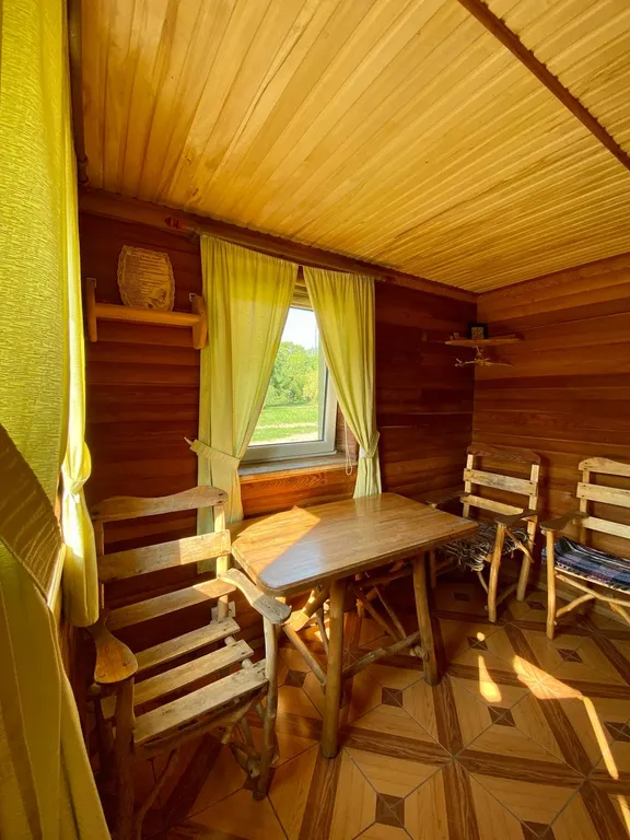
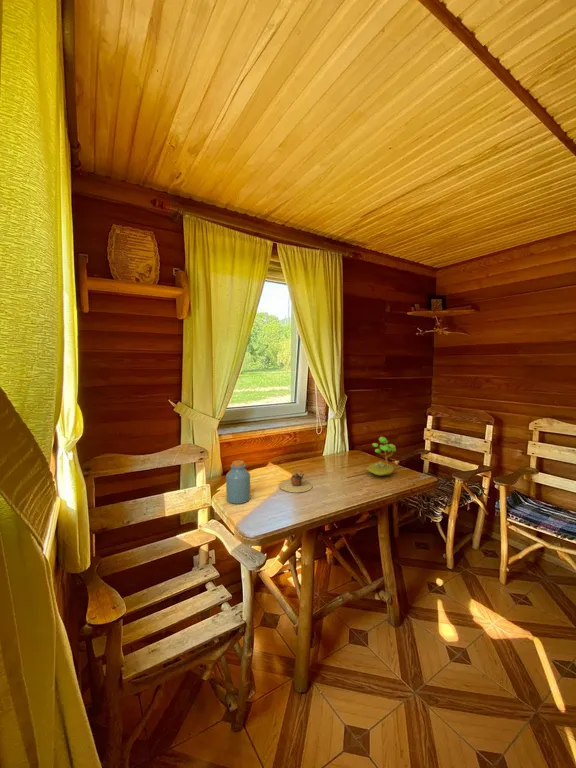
+ potted flower [342,436,397,484]
+ teapot [278,469,313,493]
+ jar [225,459,251,505]
